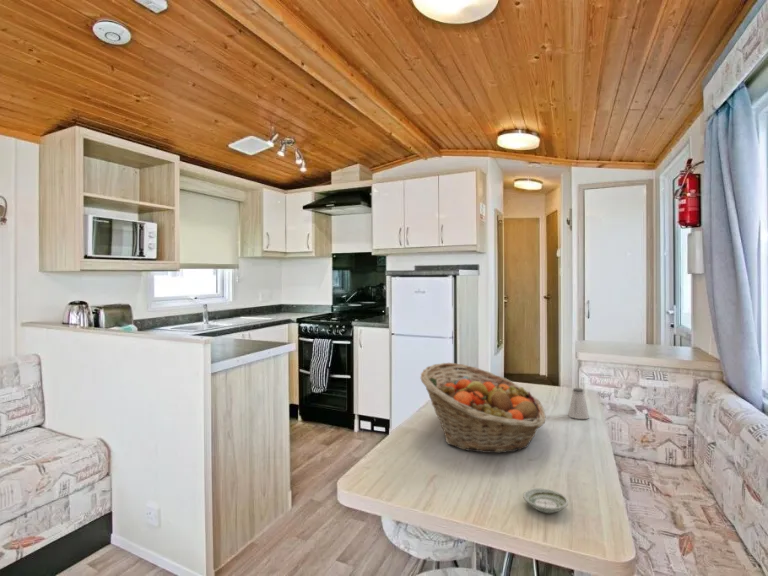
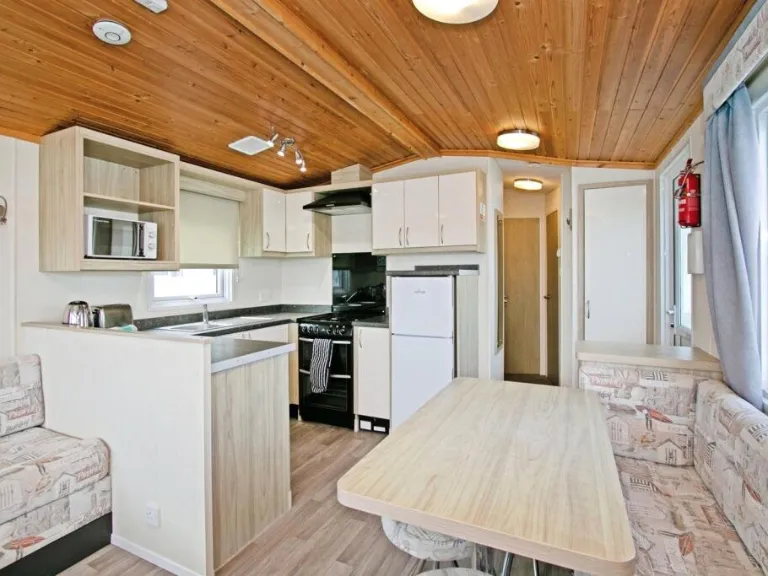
- saltshaker [567,387,590,420]
- fruit basket [419,362,547,454]
- saucer [522,487,569,514]
